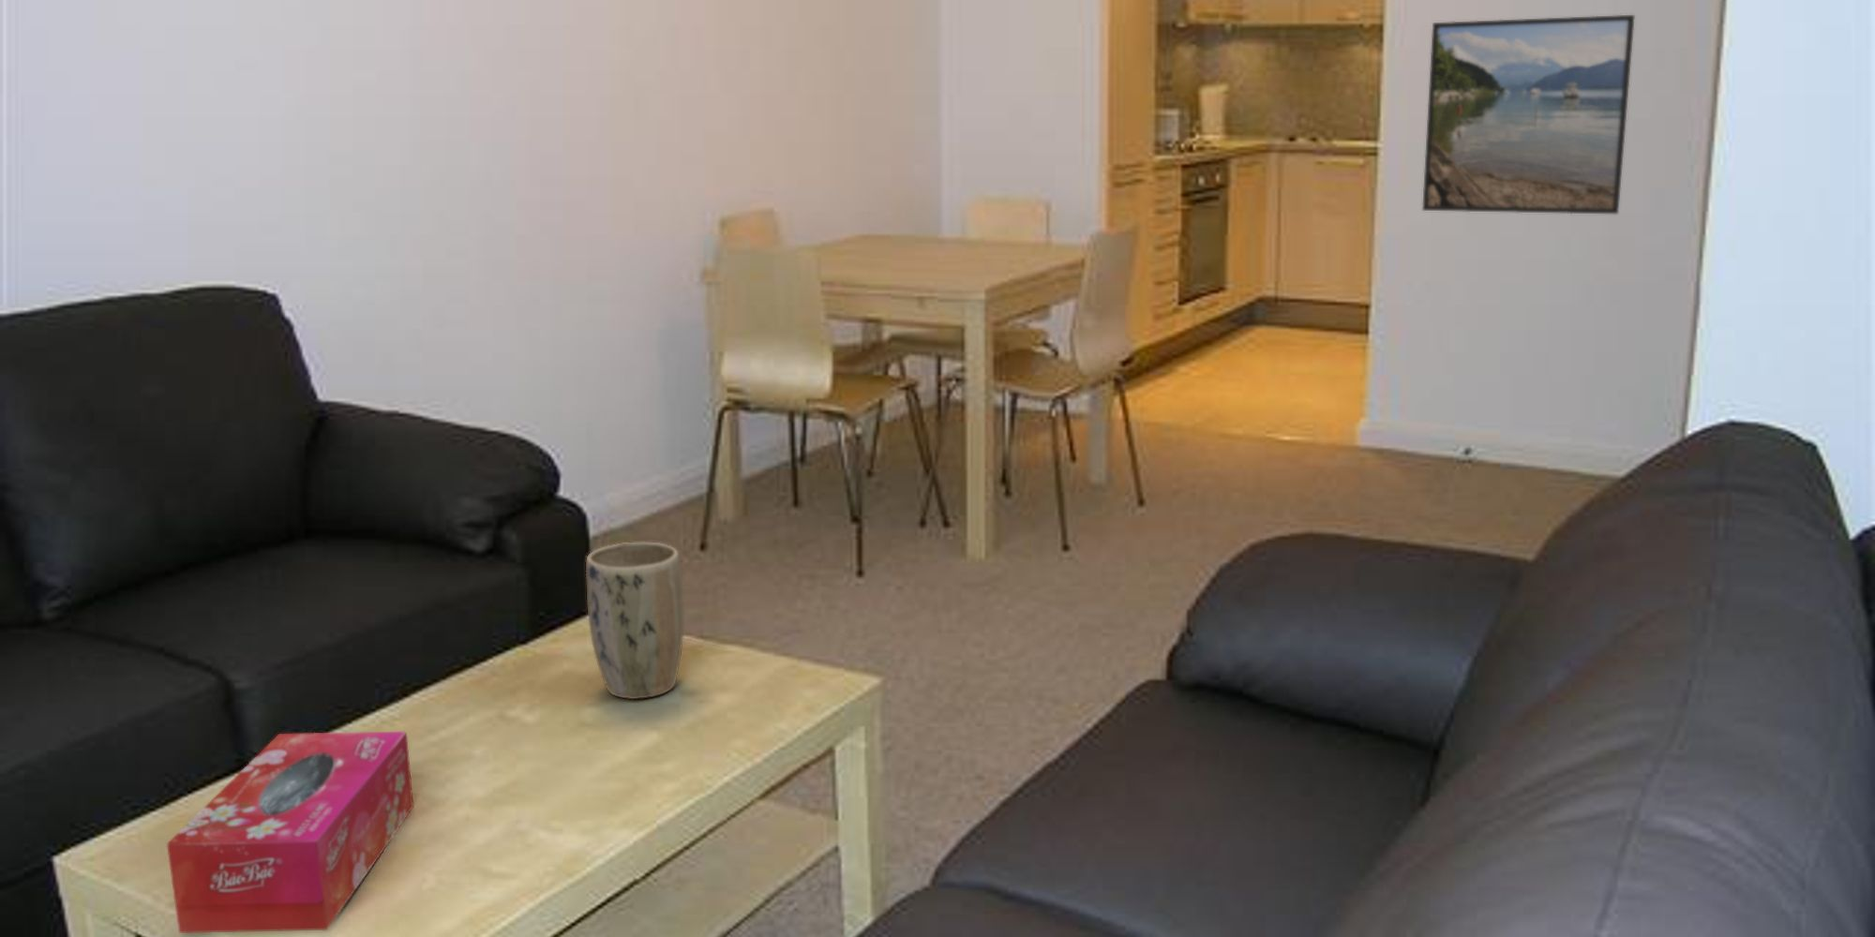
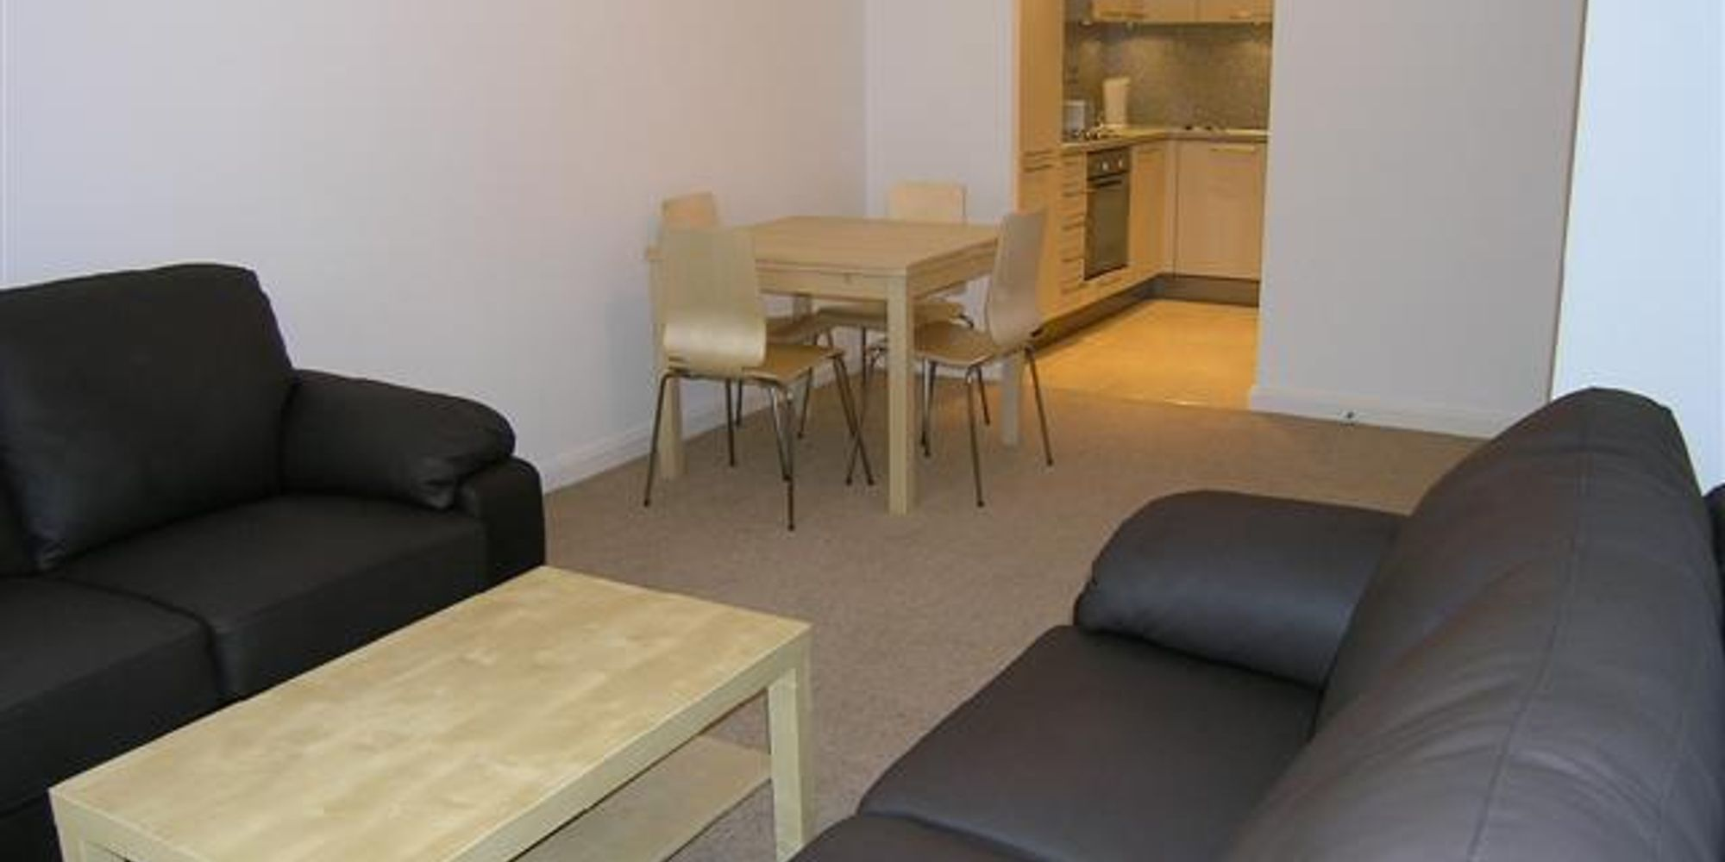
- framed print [1422,14,1636,215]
- plant pot [585,541,684,700]
- tissue box [166,731,415,935]
